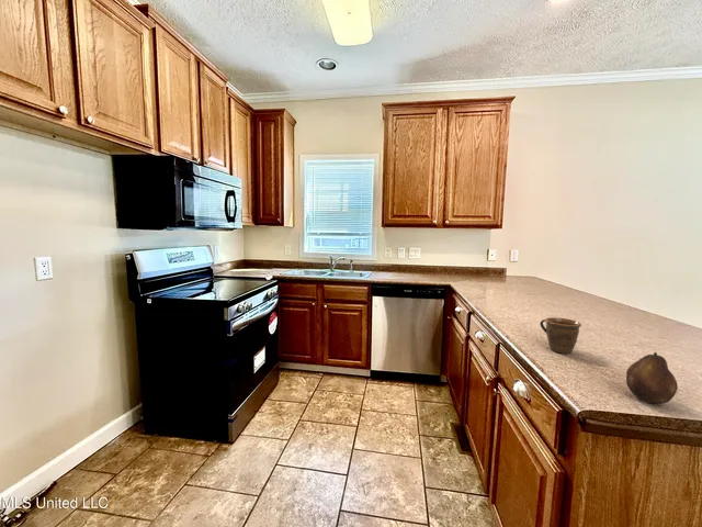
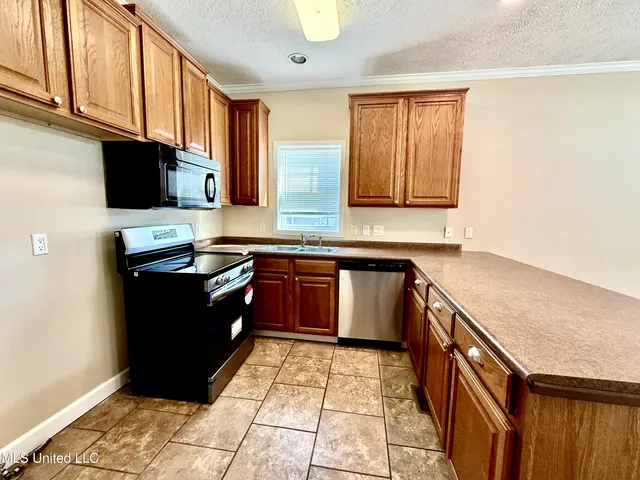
- mug [539,316,582,355]
- fruit [625,351,679,405]
